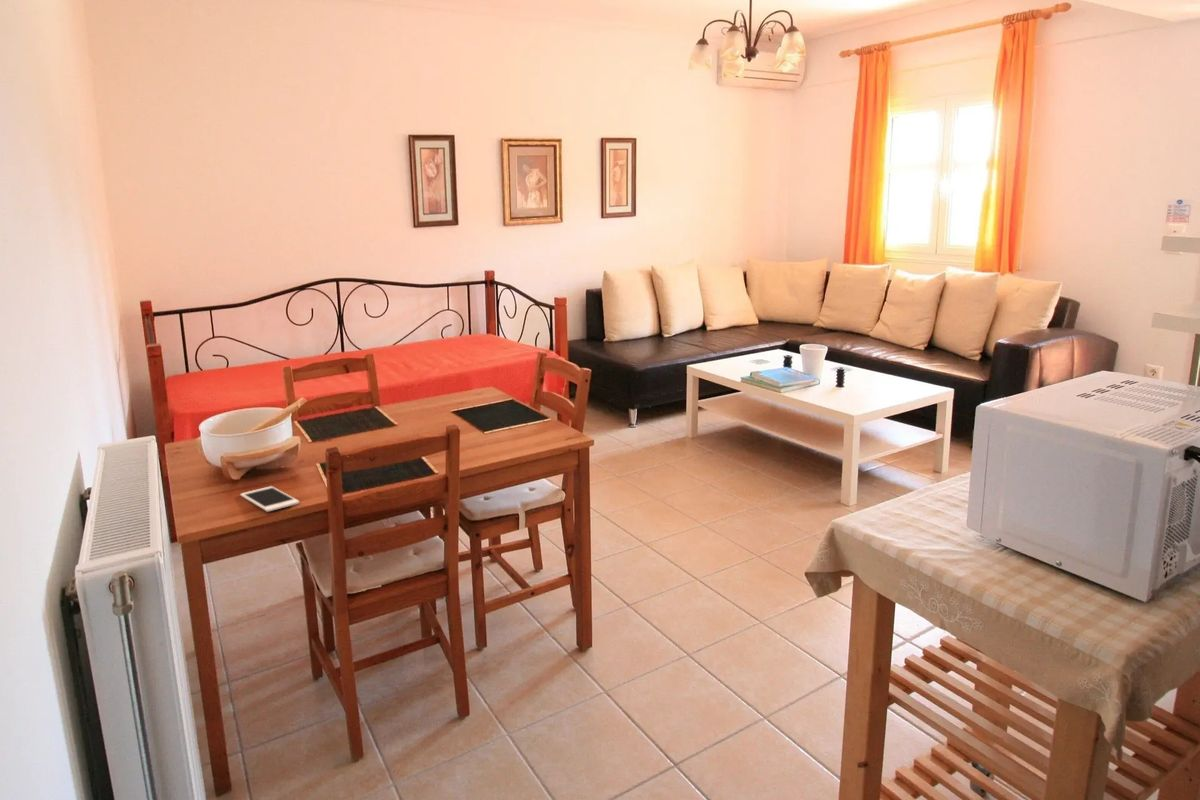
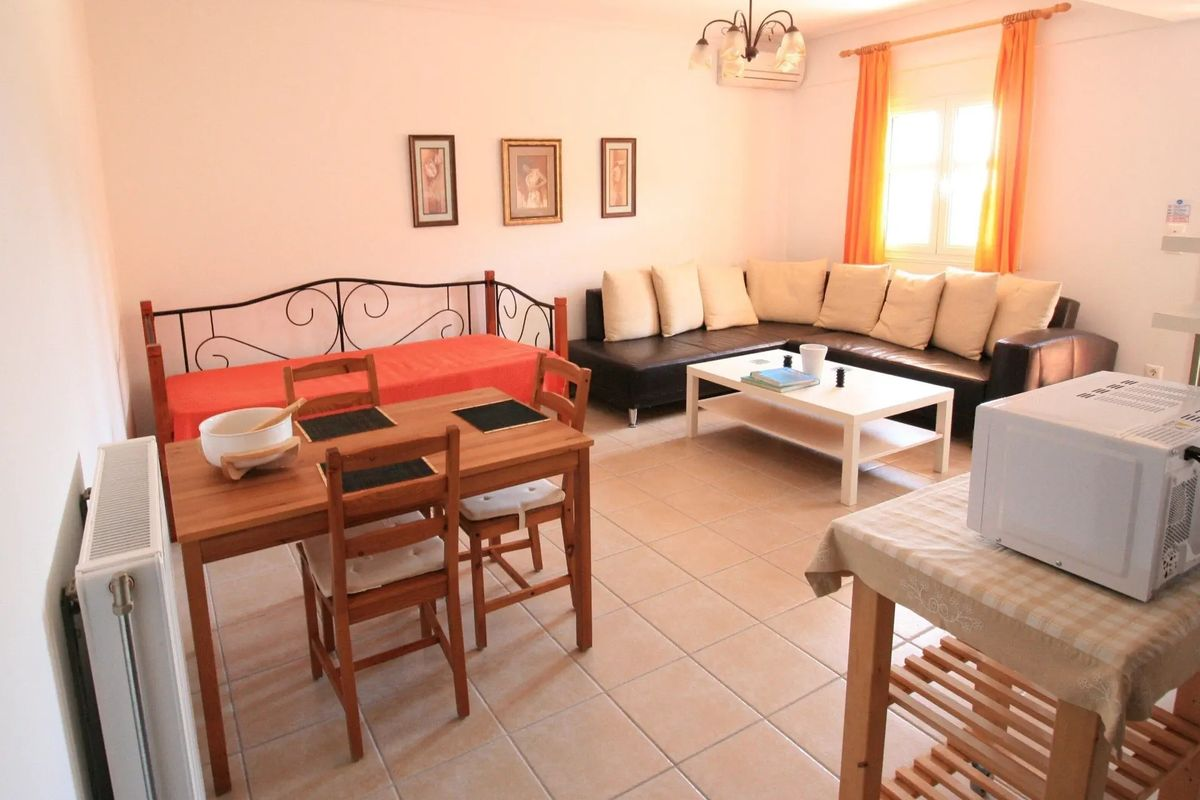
- cell phone [240,485,300,513]
